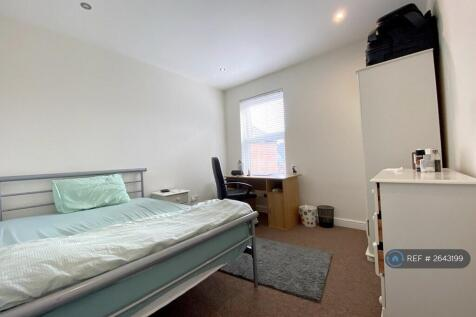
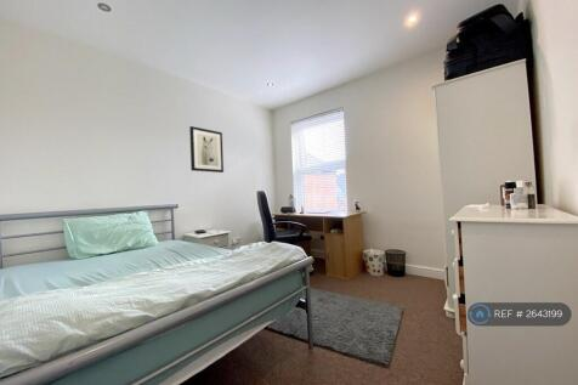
+ wall art [188,125,225,174]
